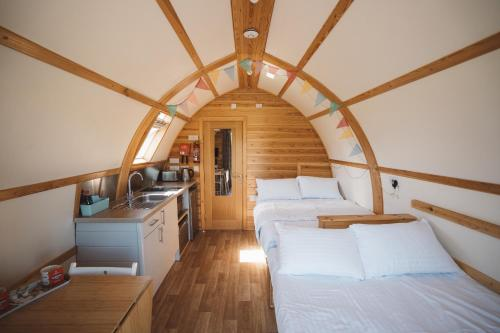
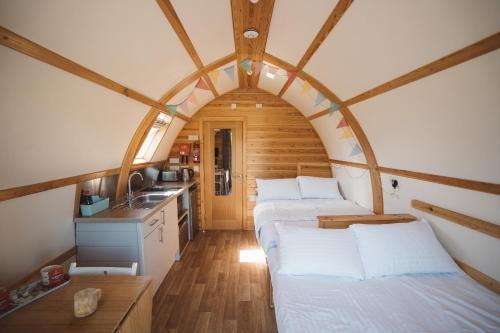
+ mug [73,287,103,318]
